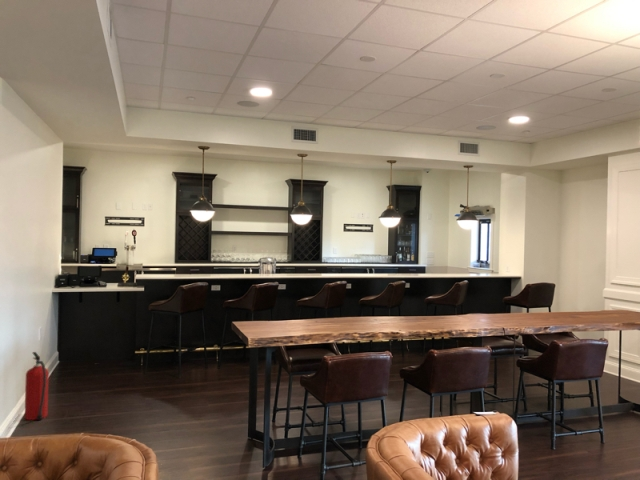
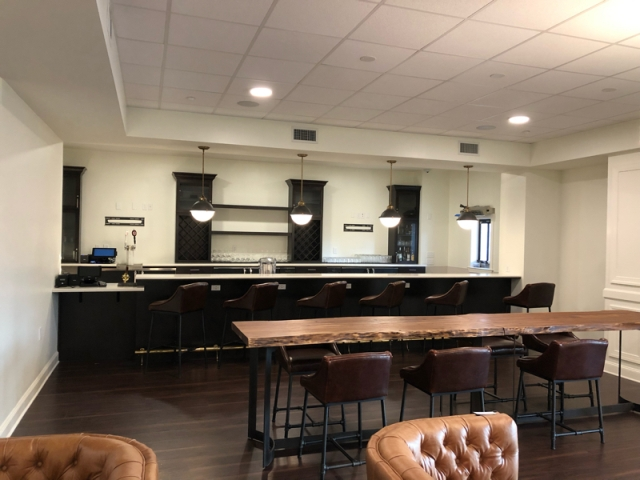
- fire extinguisher [24,351,50,421]
